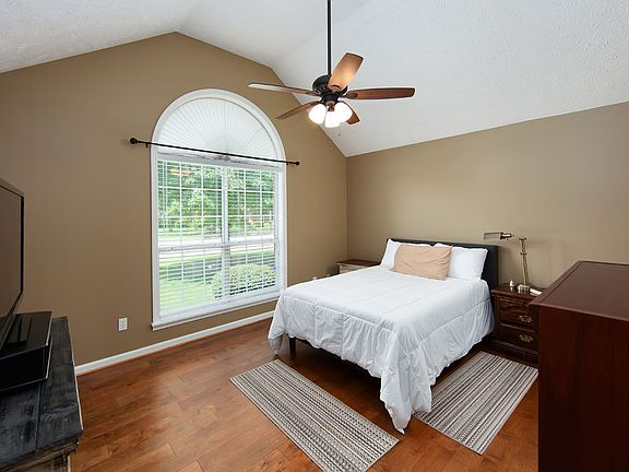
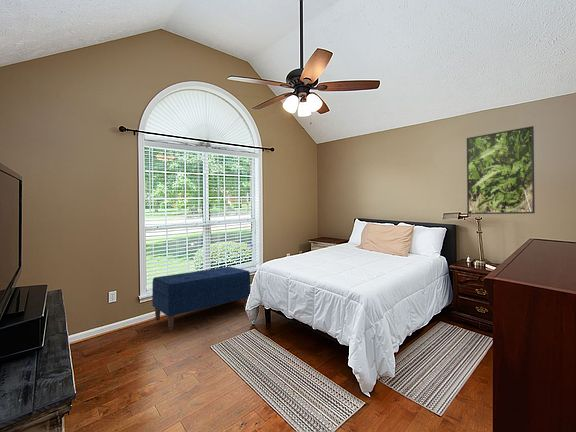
+ bench [151,266,251,331]
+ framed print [466,125,536,215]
